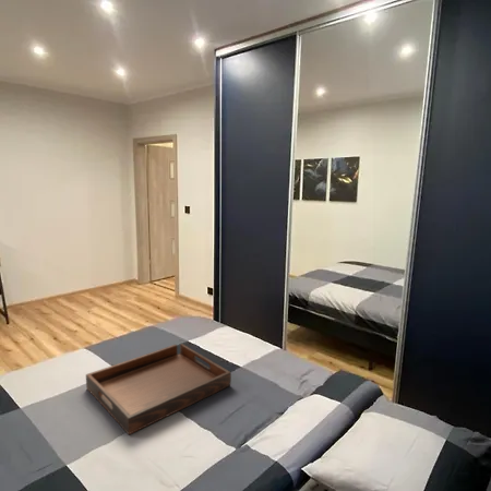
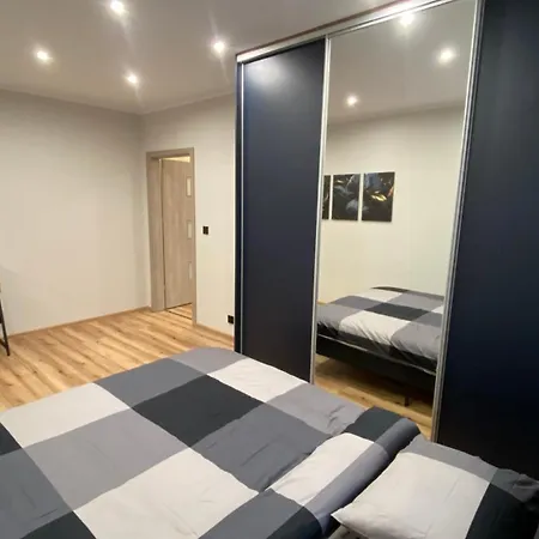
- serving tray [85,343,232,435]
